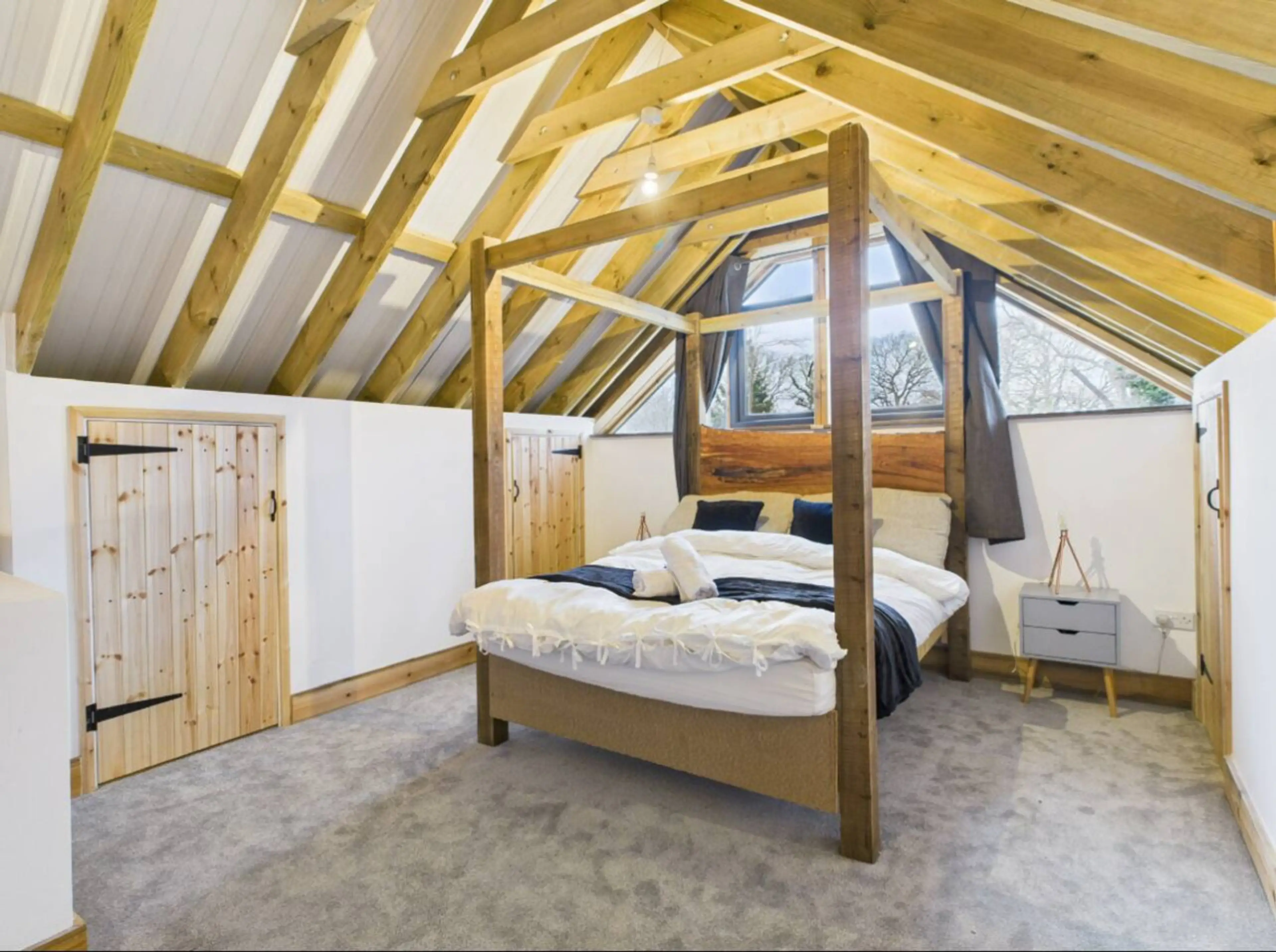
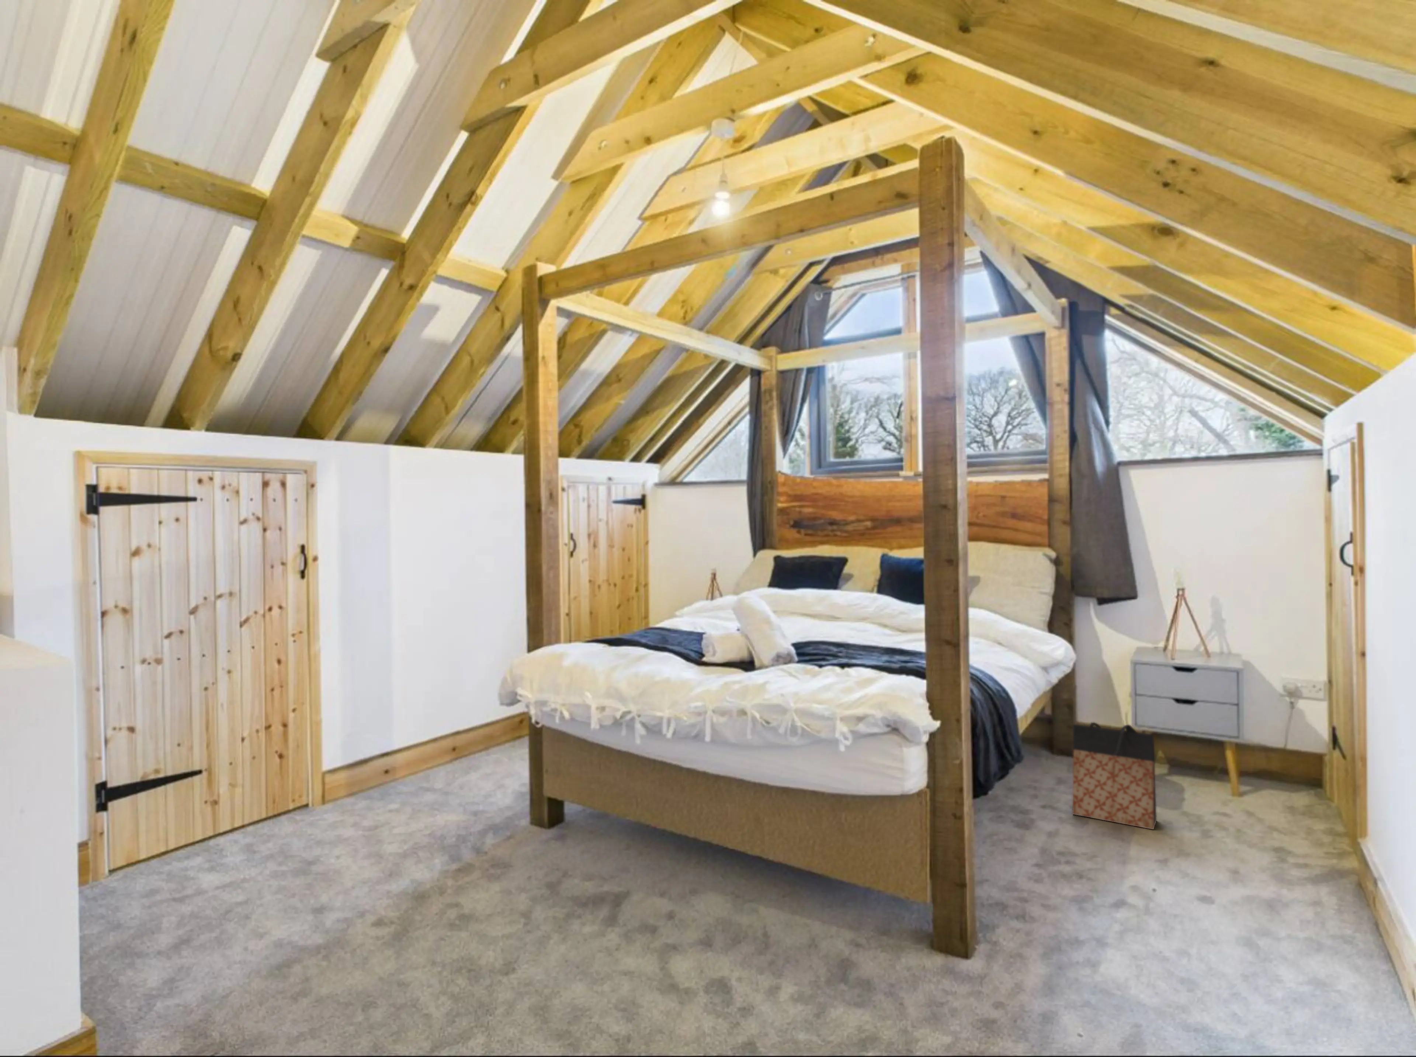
+ bag [1072,722,1157,830]
